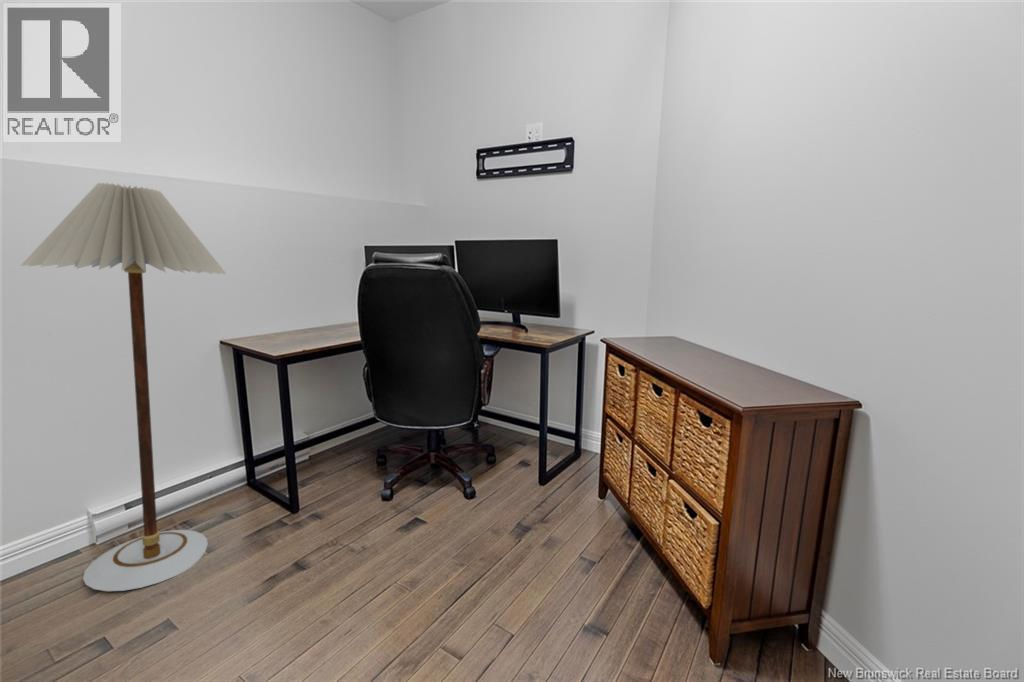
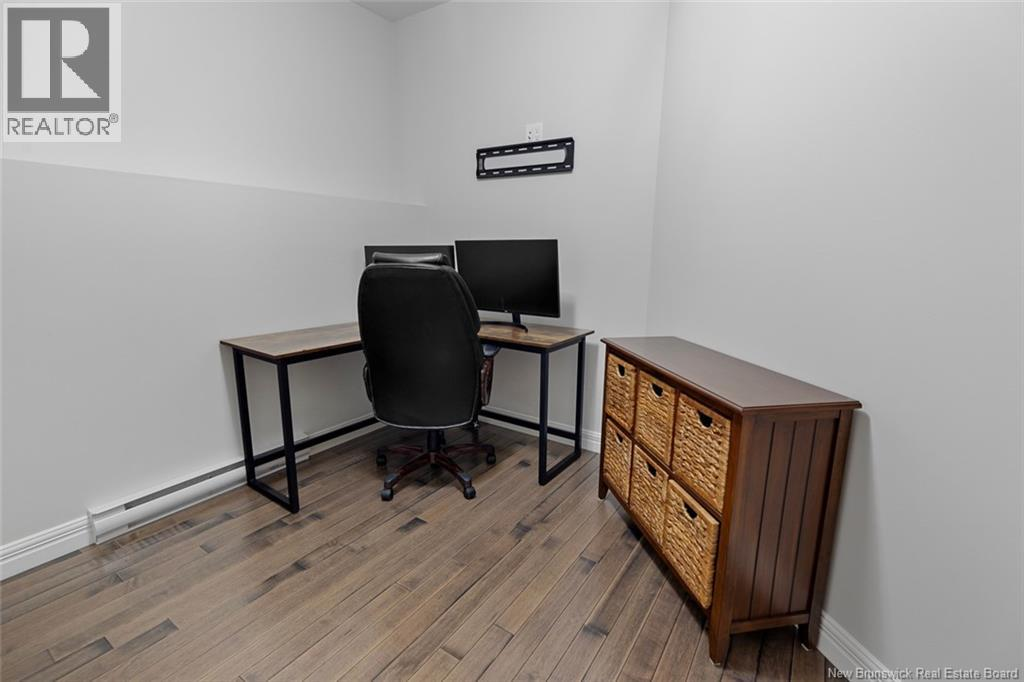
- floor lamp [19,182,227,592]
